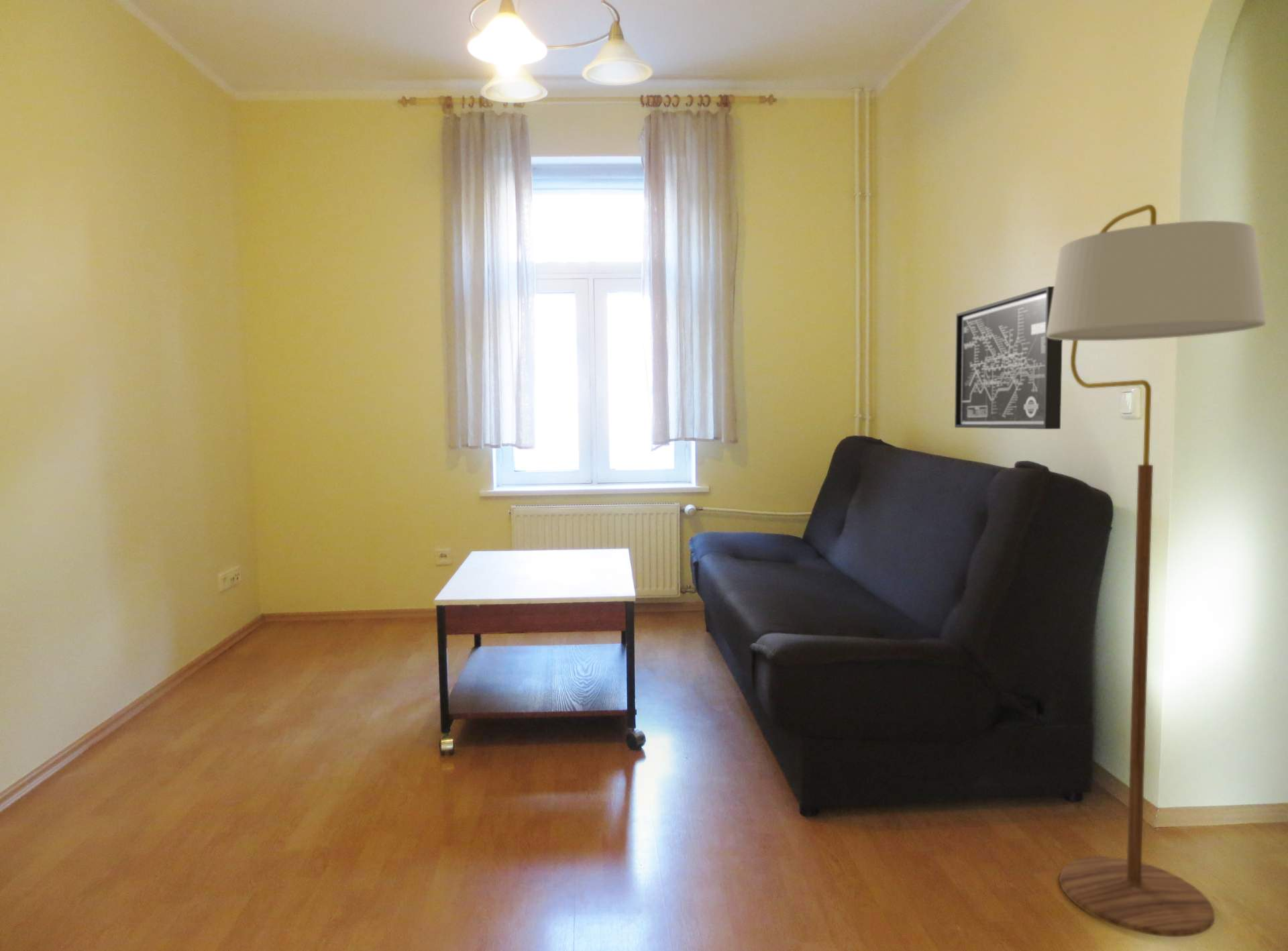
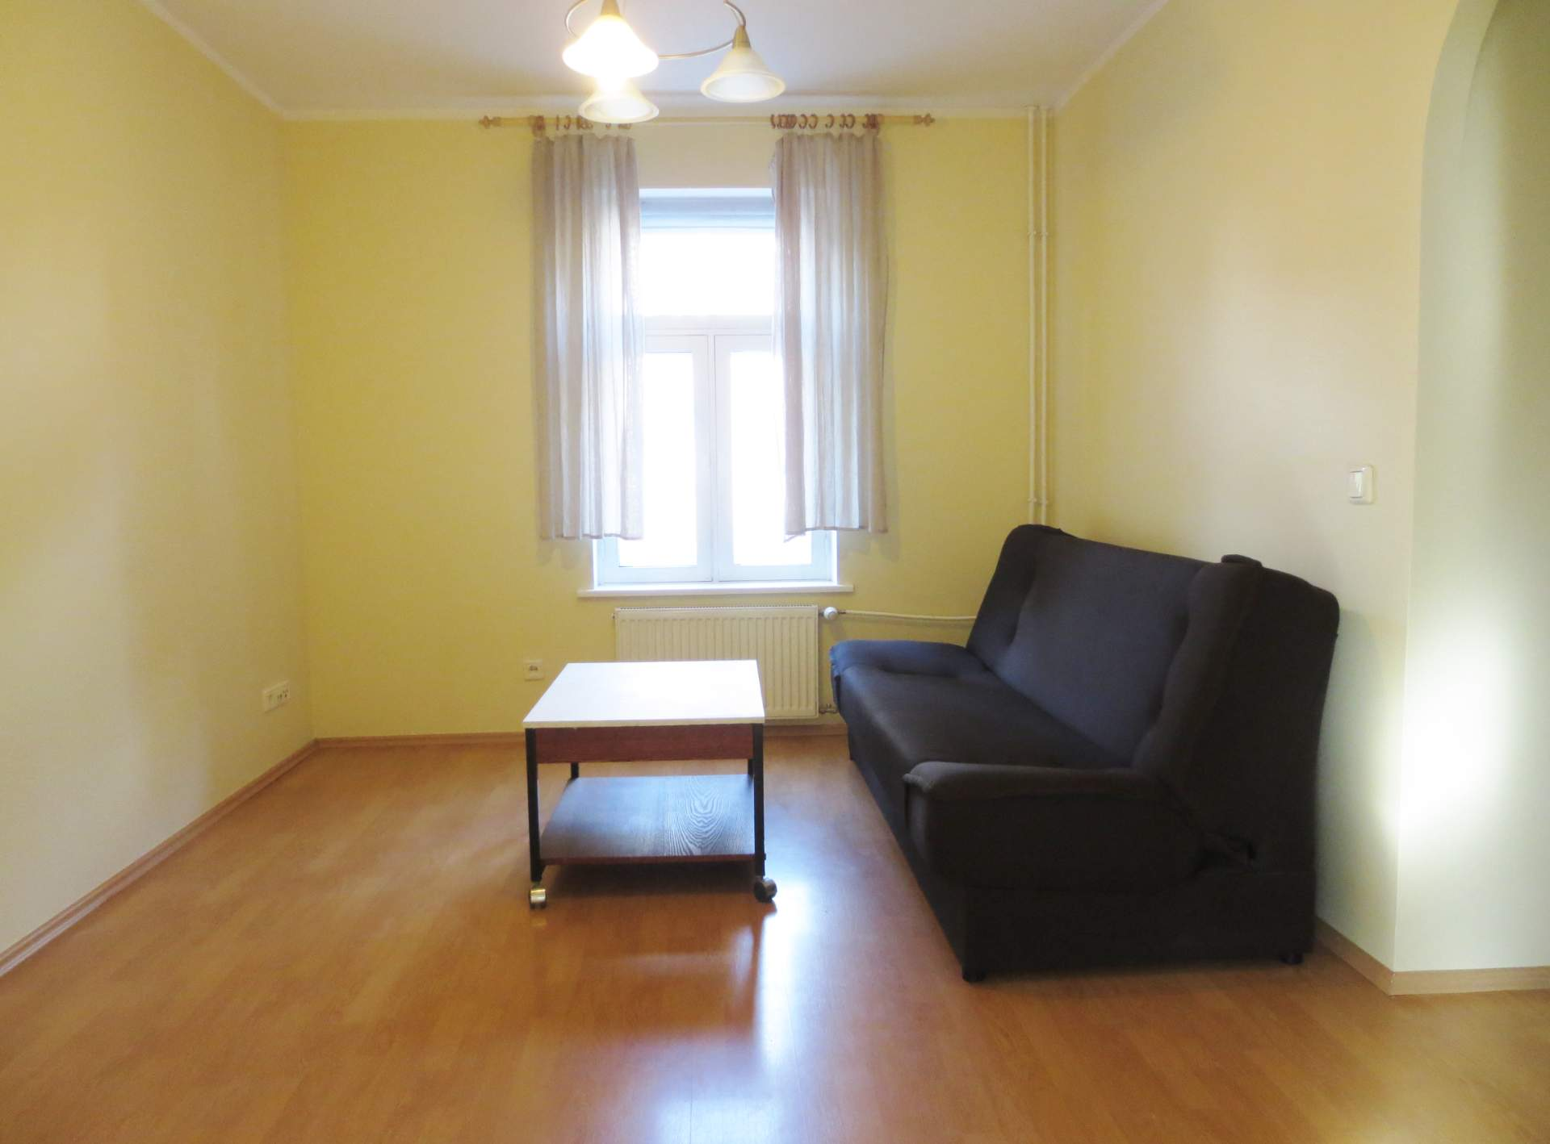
- wall art [954,286,1063,430]
- floor lamp [1047,204,1267,938]
